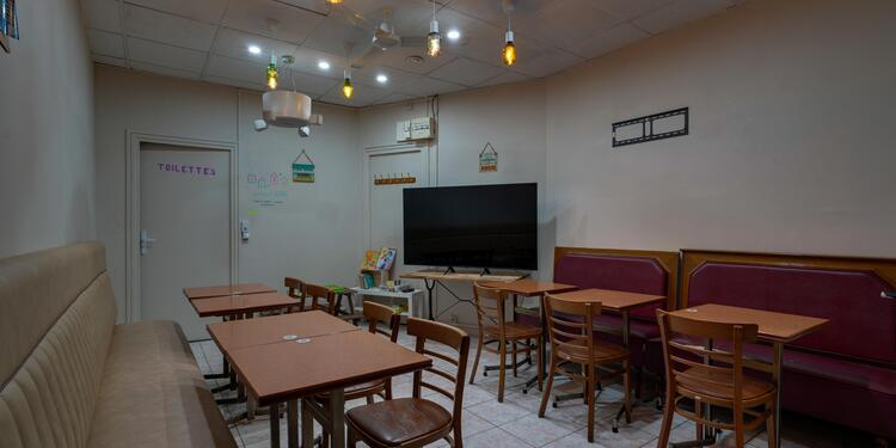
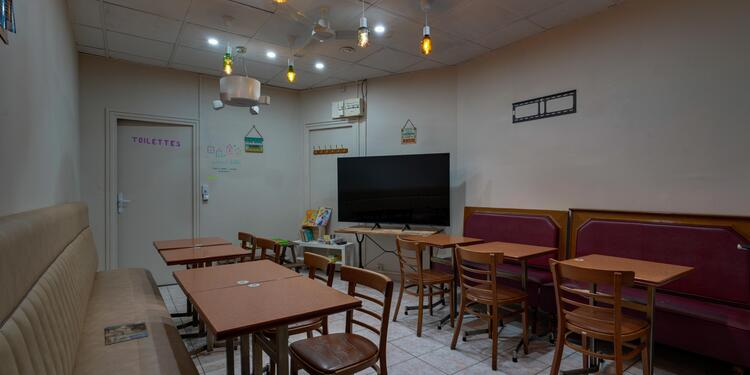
+ magazine [104,319,150,346]
